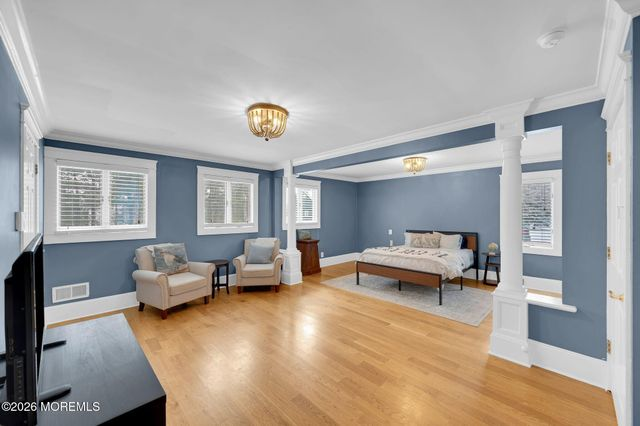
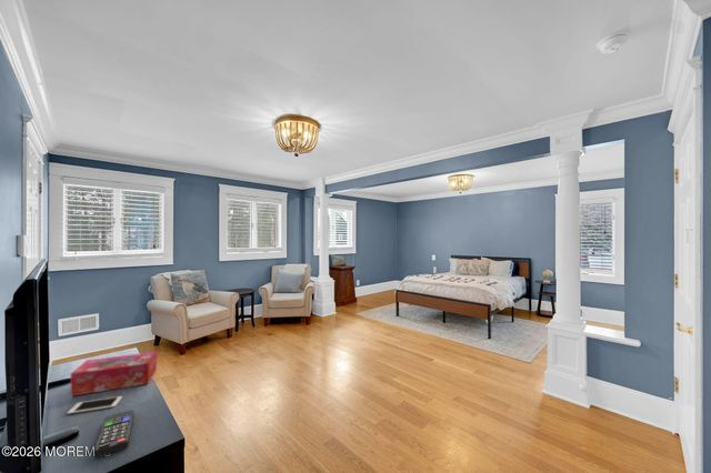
+ cell phone [67,395,123,415]
+ tissue box [70,351,158,397]
+ remote control [93,410,134,459]
